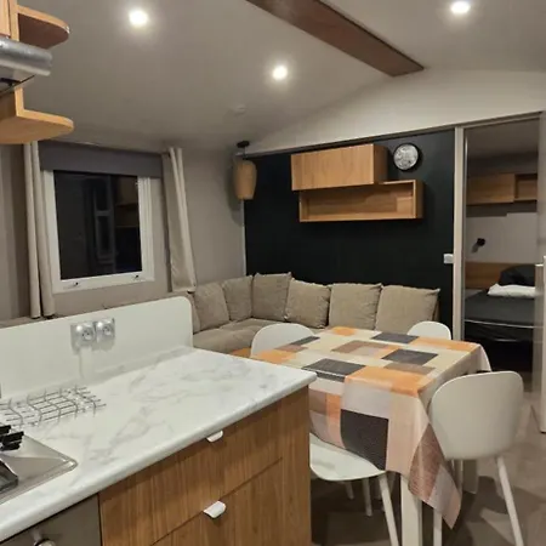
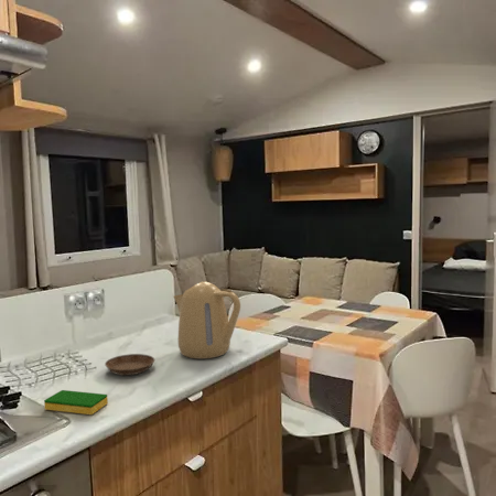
+ kettle [173,280,241,360]
+ dish sponge [43,389,109,416]
+ saucer [104,353,155,377]
